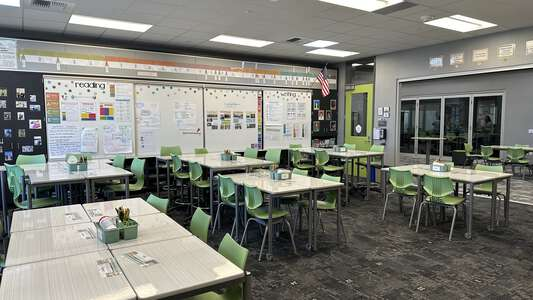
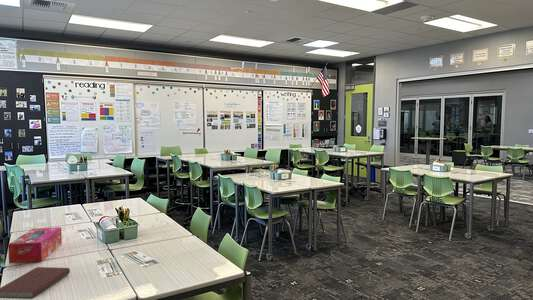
+ book [0,266,71,300]
+ tissue box [7,226,63,264]
